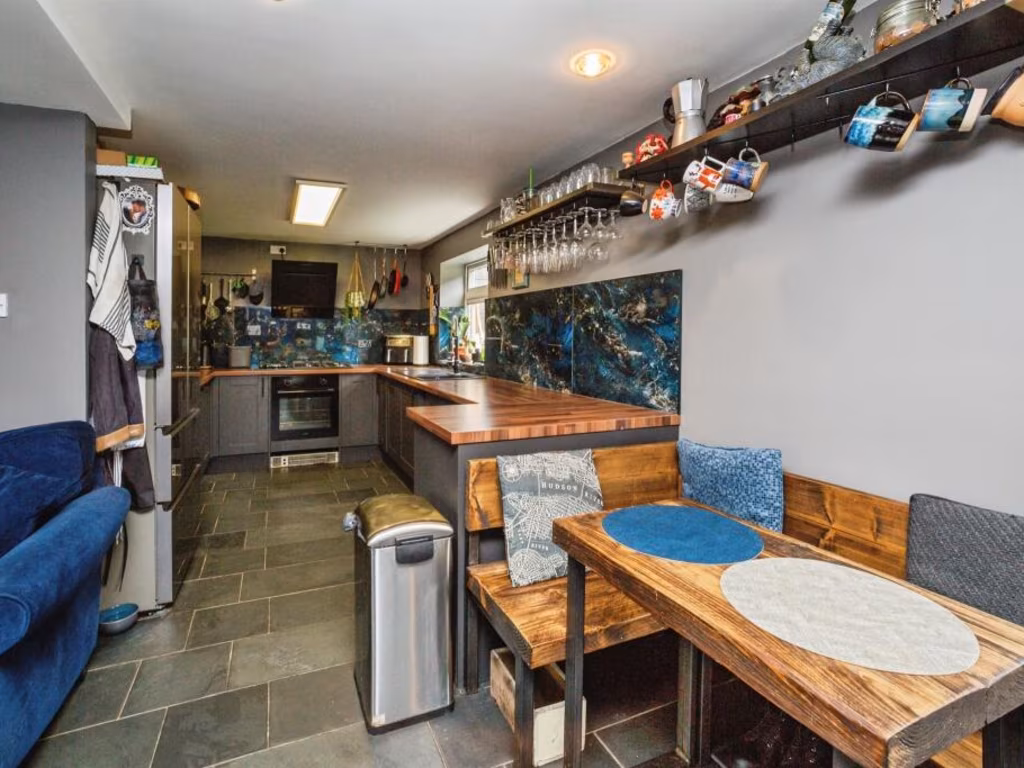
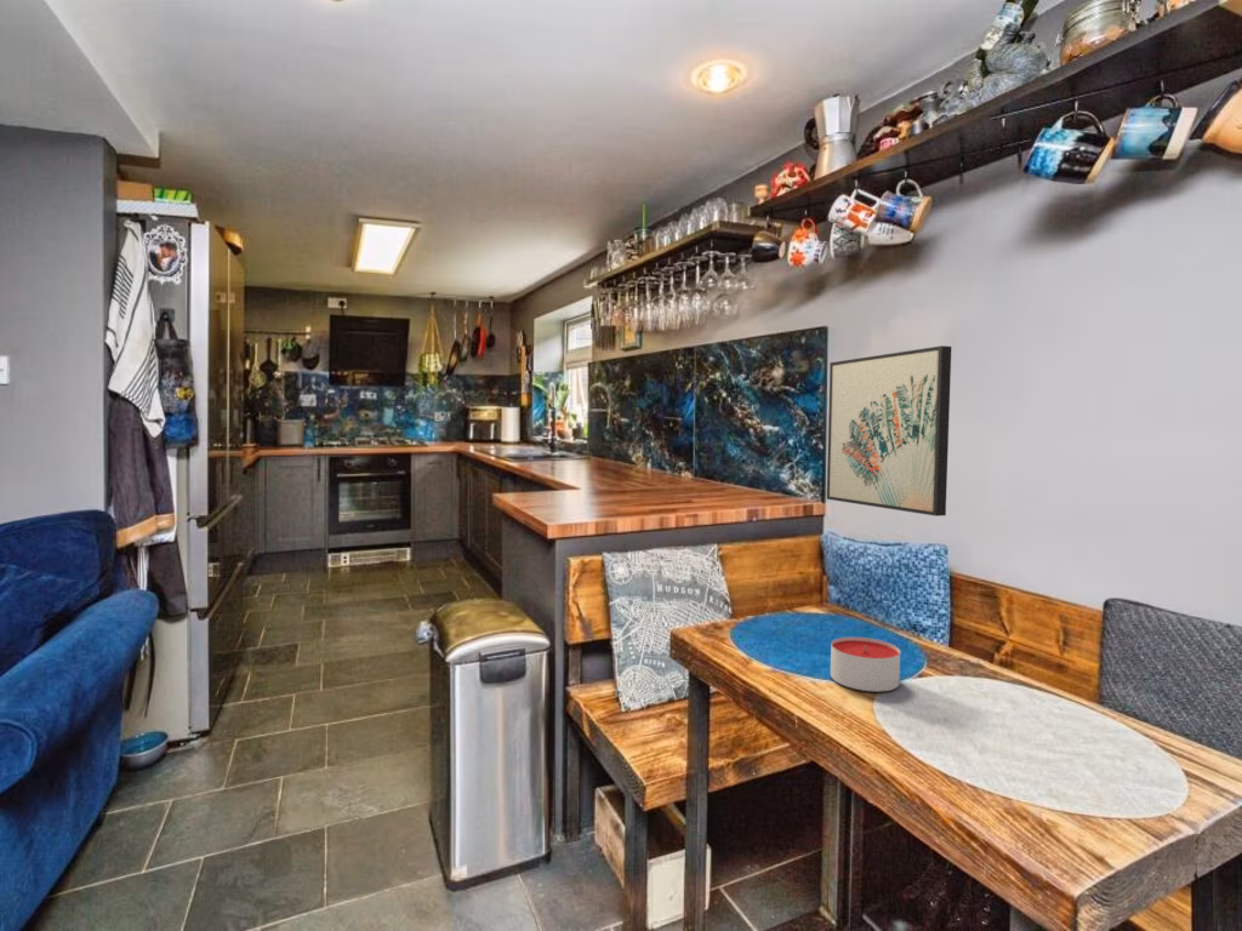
+ candle [830,636,901,692]
+ wall art [826,344,952,518]
